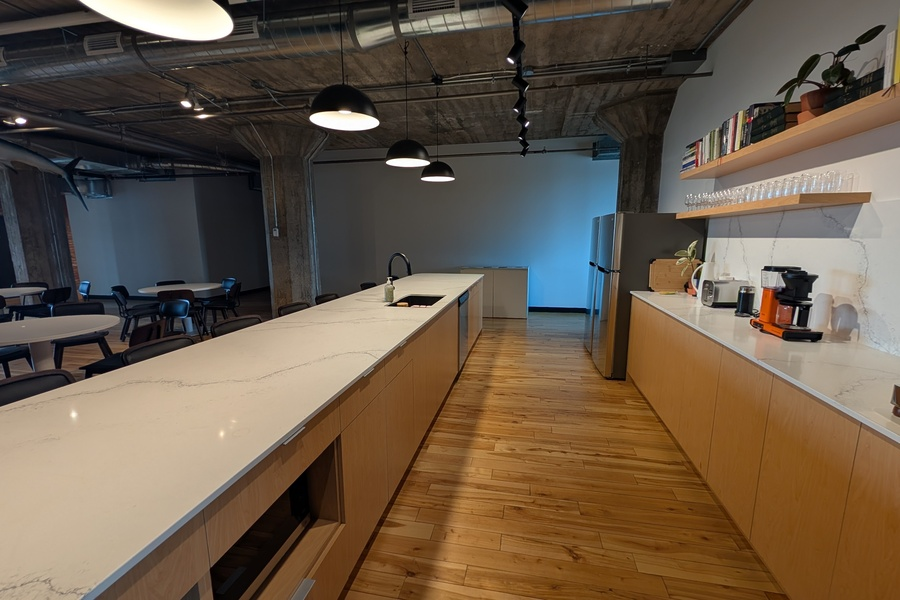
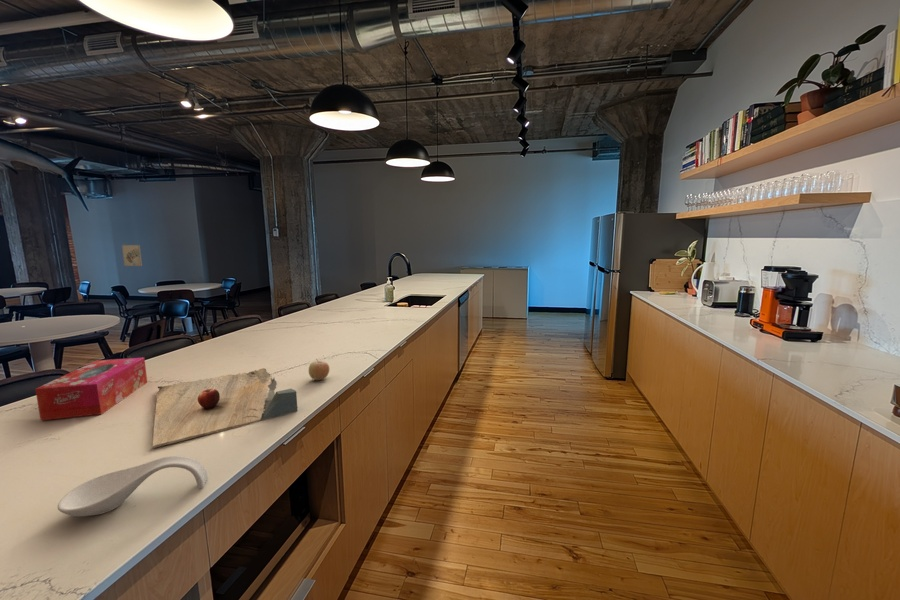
+ spoon rest [57,455,208,517]
+ fruit [308,358,330,381]
+ wall art [121,244,143,267]
+ tissue box [34,356,148,421]
+ cutting board [152,367,298,449]
